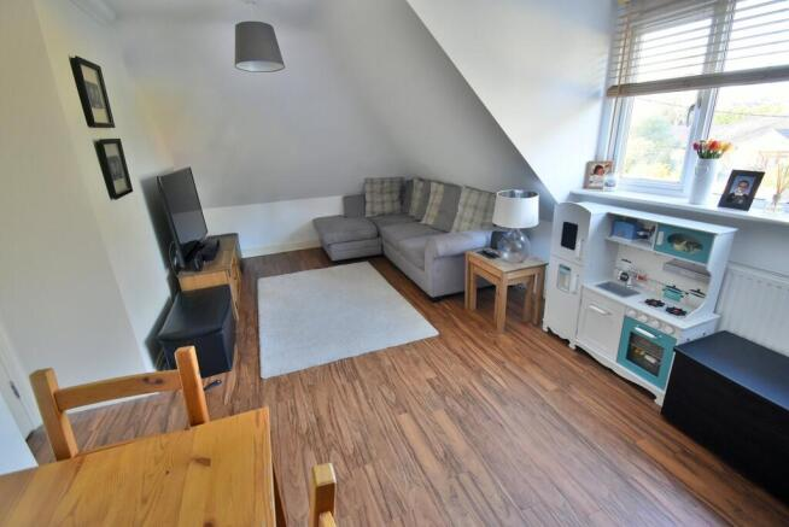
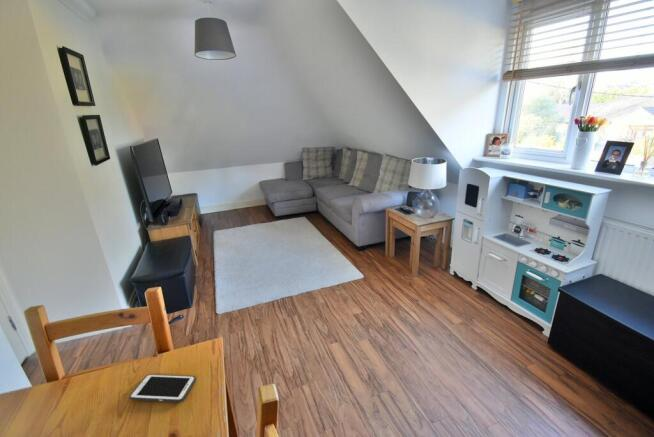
+ cell phone [129,373,197,403]
